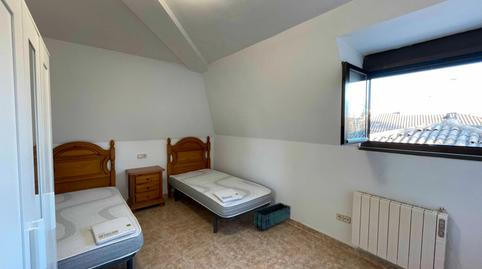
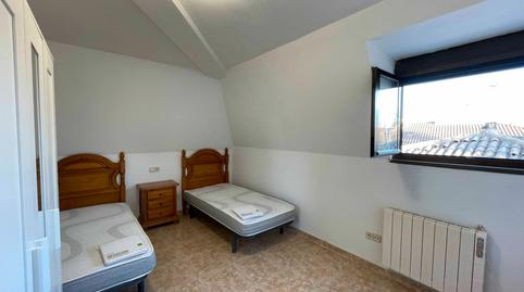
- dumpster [253,202,292,231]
